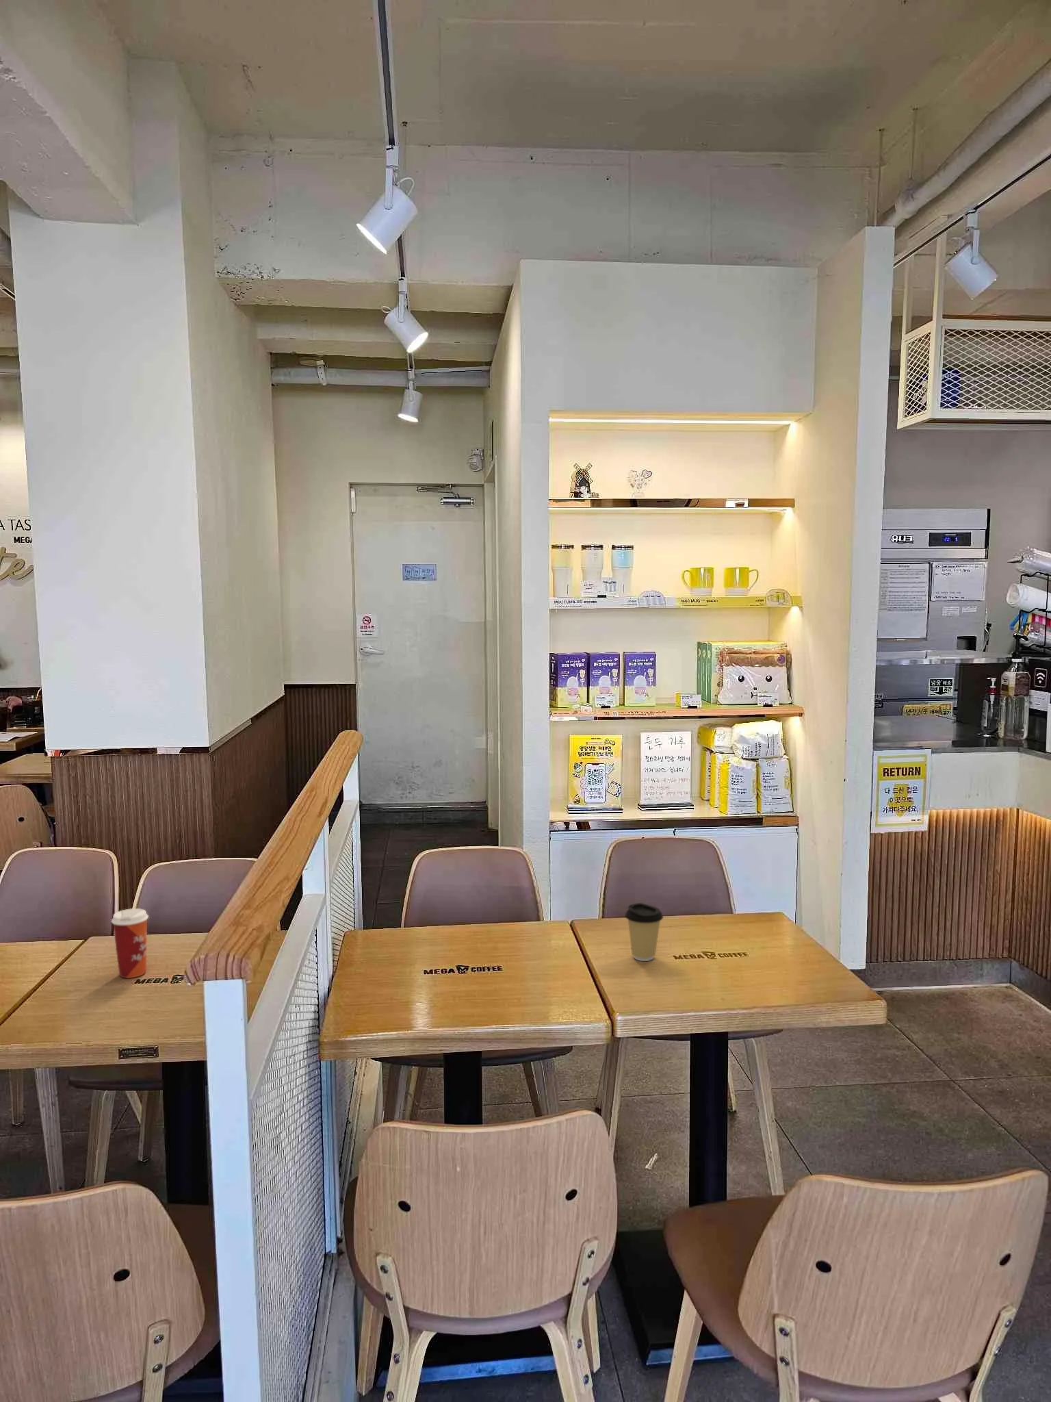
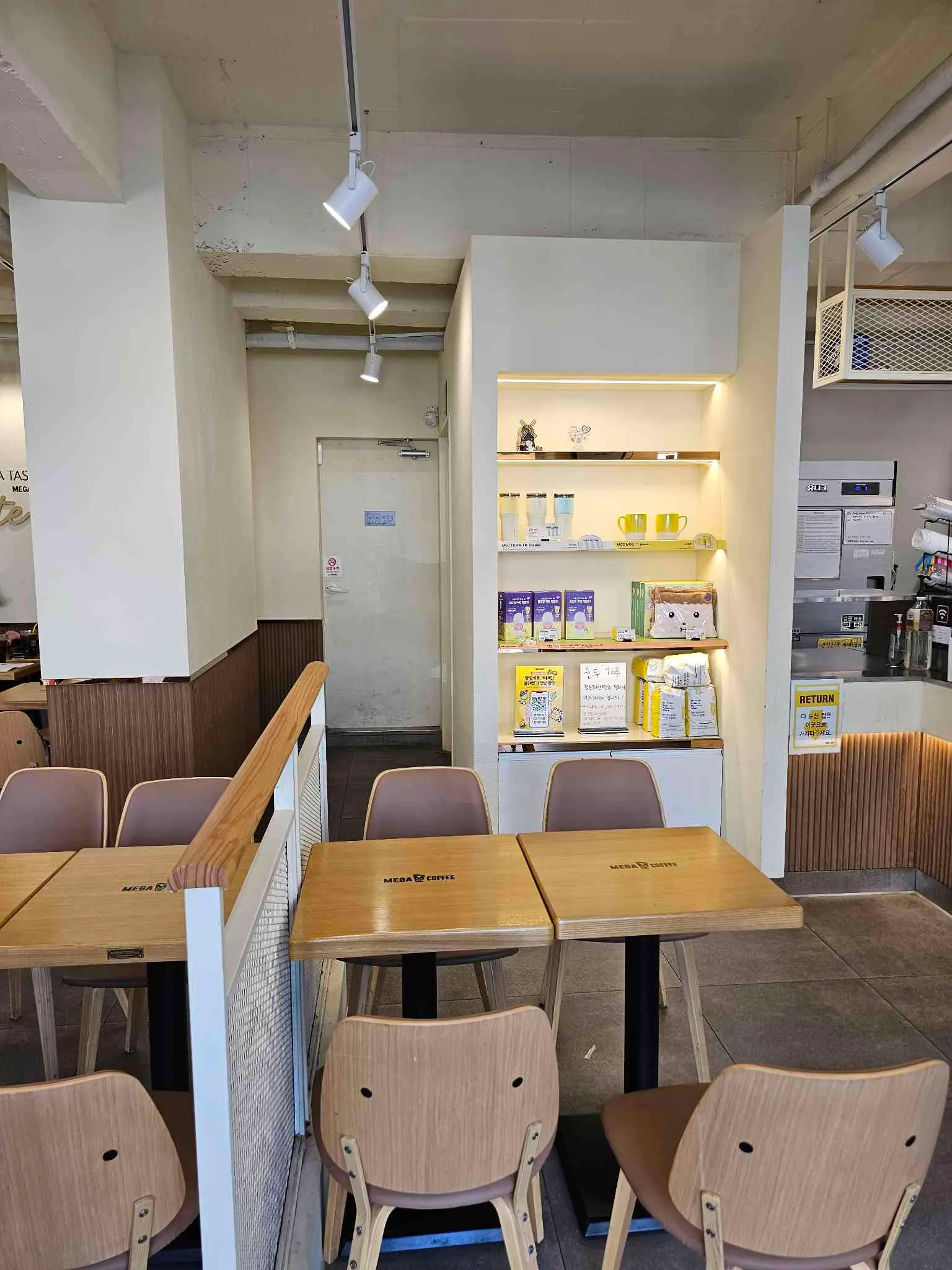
- coffee cup [624,902,663,962]
- paper cup [110,907,149,979]
